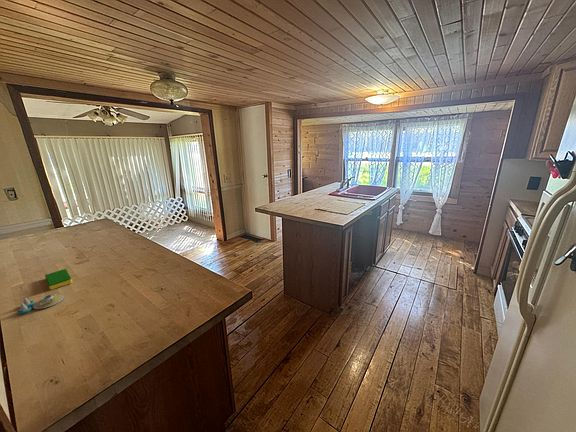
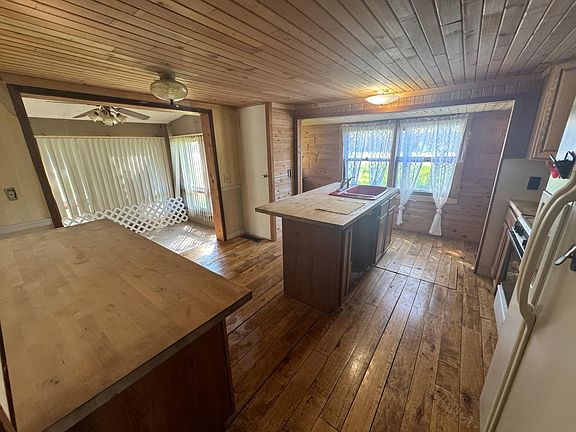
- salt and pepper shaker set [17,293,64,315]
- dish sponge [44,268,73,291]
